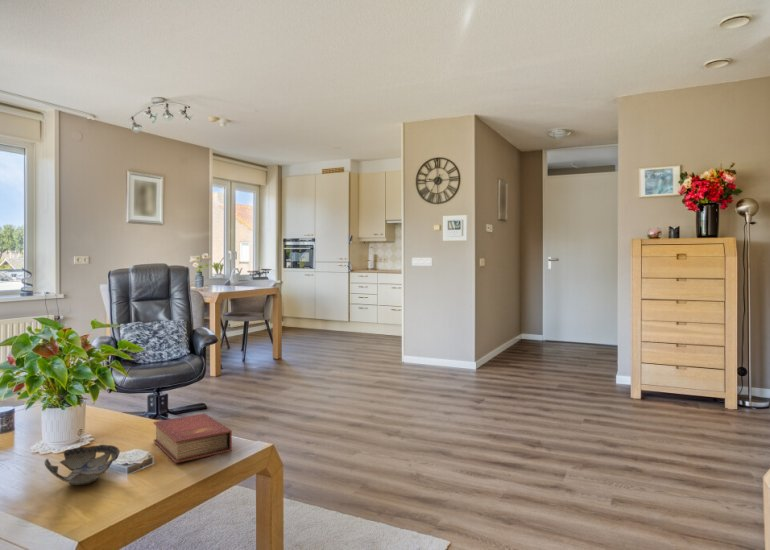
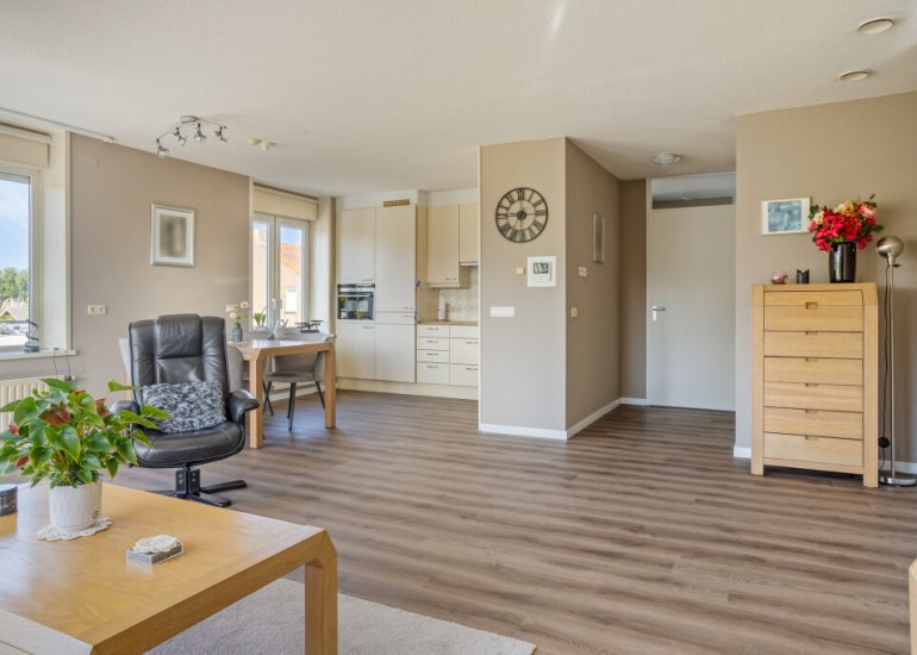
- decorative bowl [44,444,121,486]
- book [153,412,233,464]
